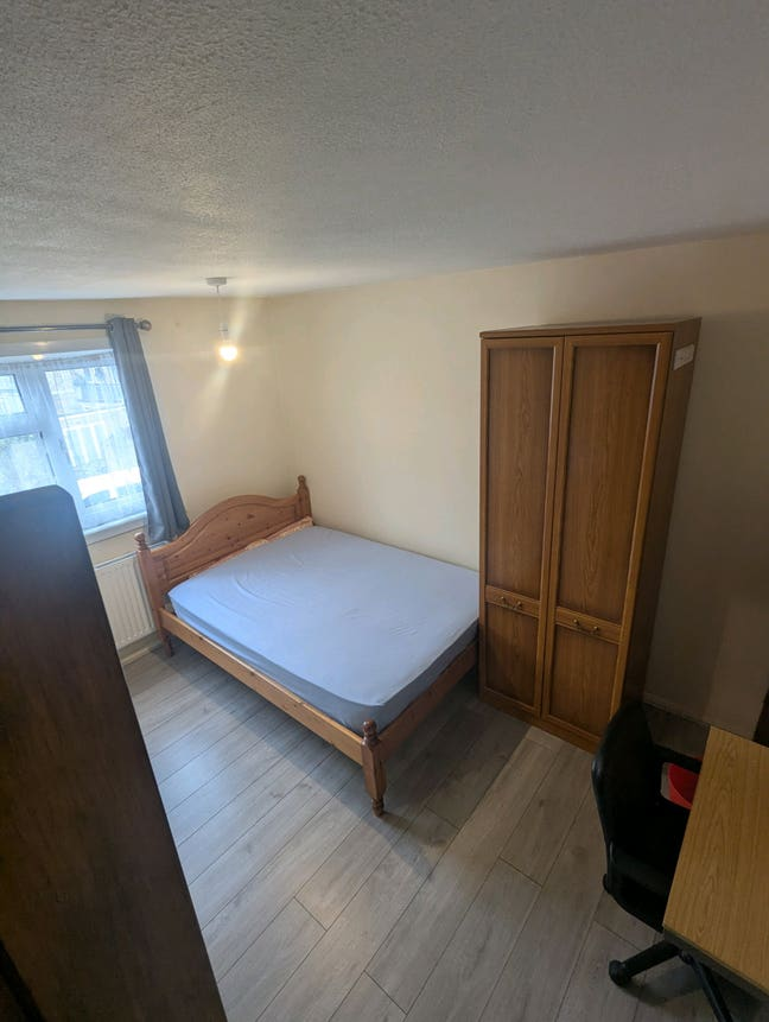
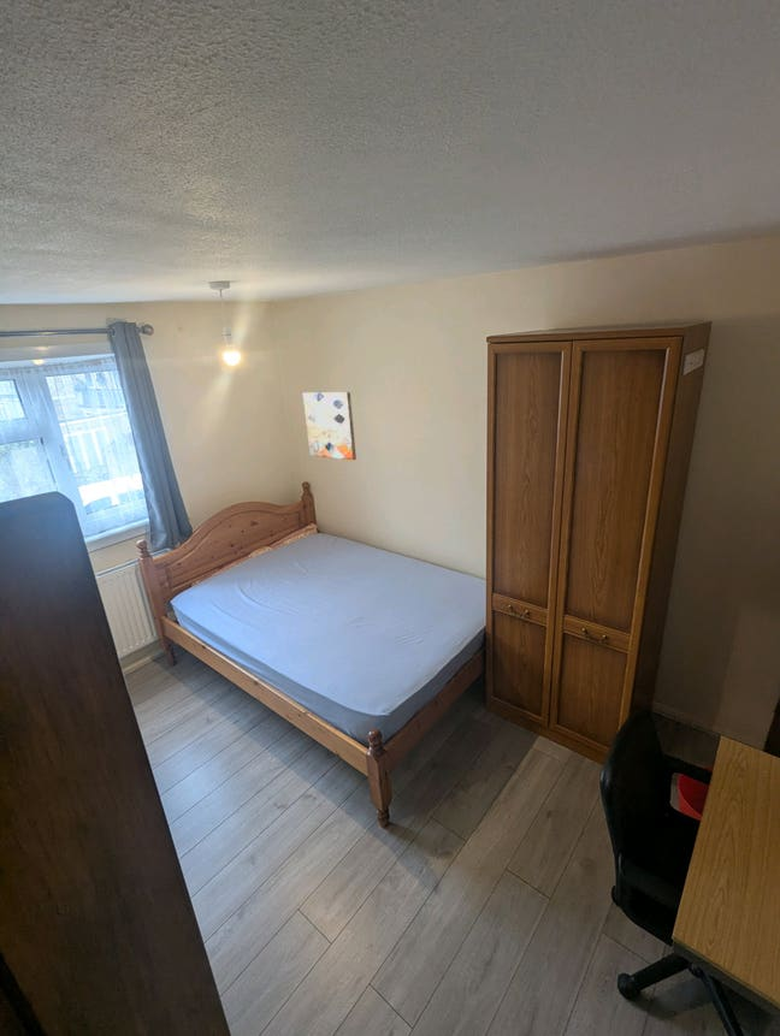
+ wall art [302,391,358,461]
